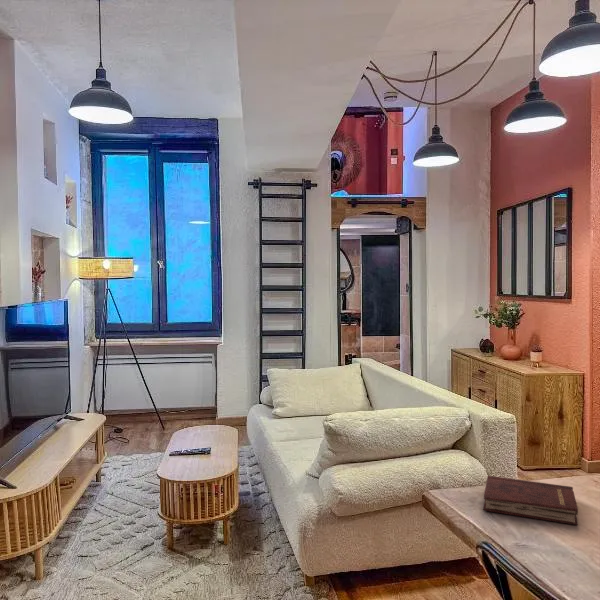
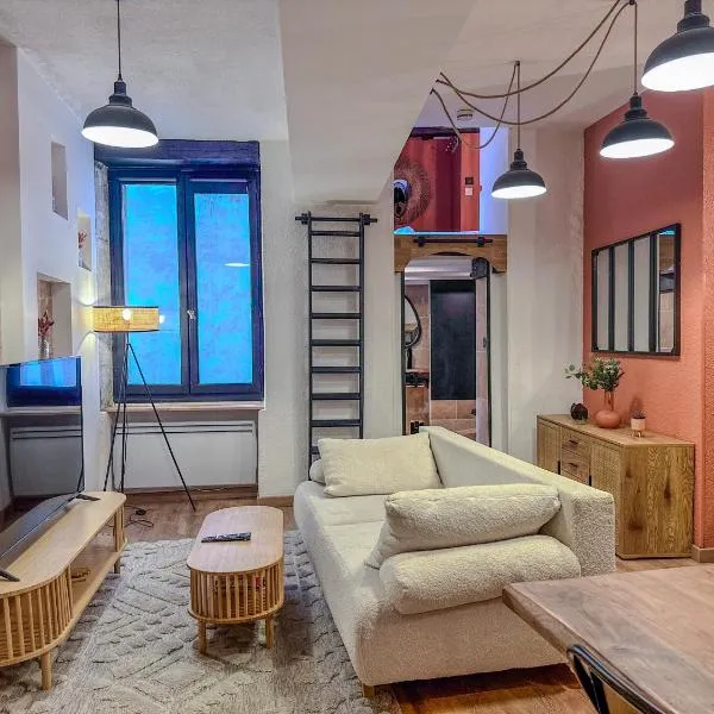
- hardback book [482,475,579,526]
